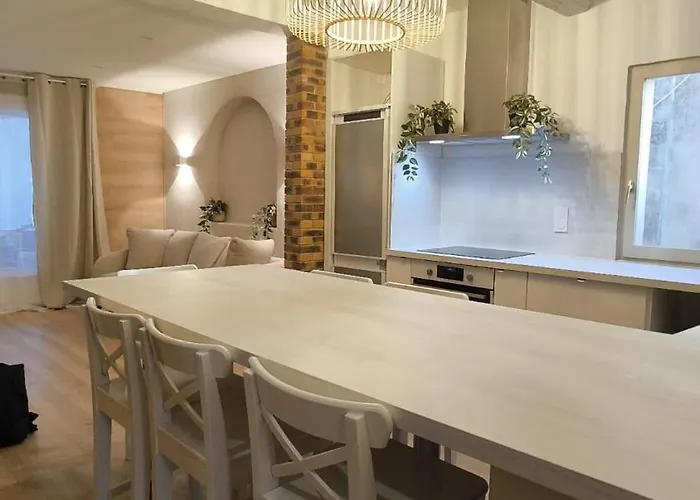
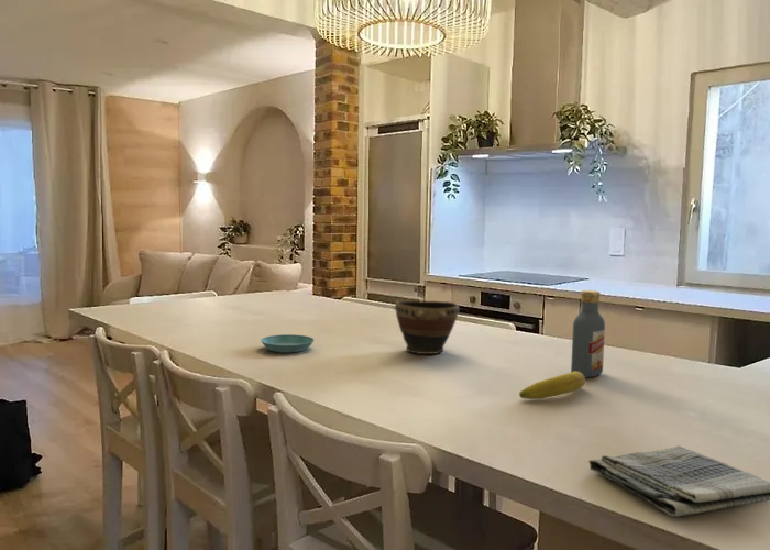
+ saucer [260,333,316,354]
+ bowl [394,299,460,355]
+ vodka [570,289,606,378]
+ fruit [518,372,586,400]
+ dish towel [587,444,770,517]
